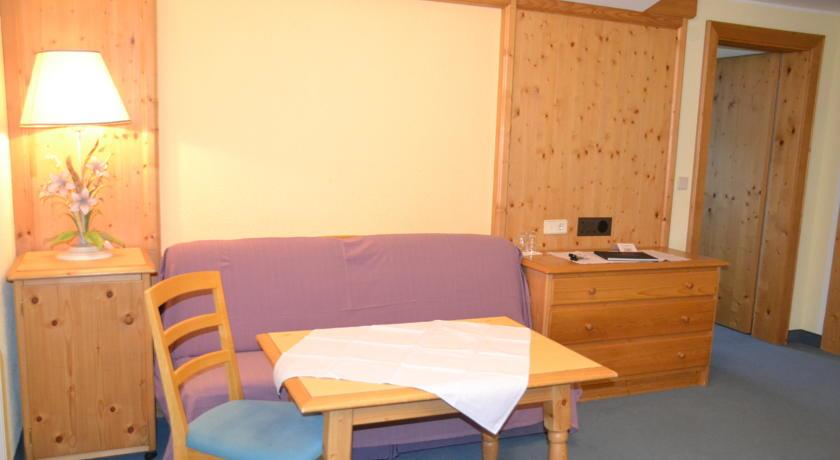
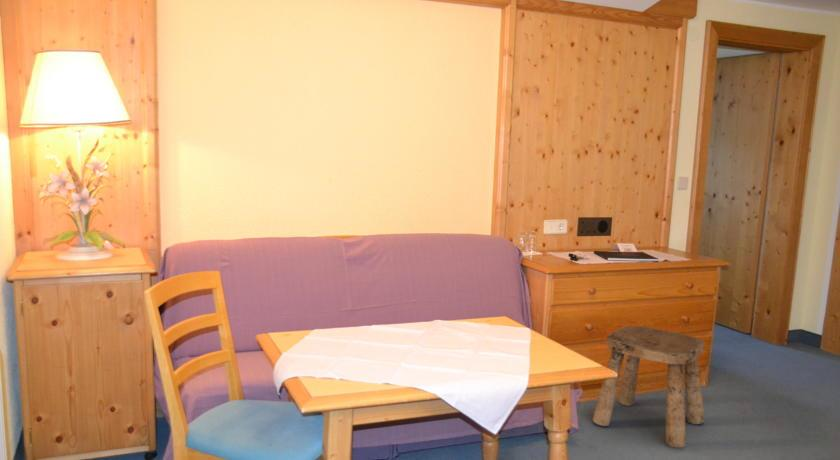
+ stool [592,325,705,449]
